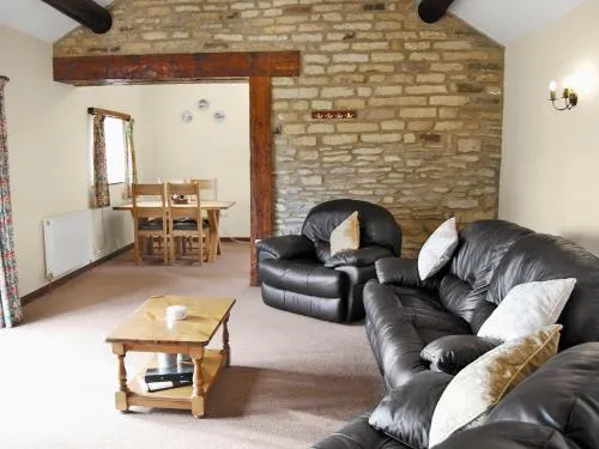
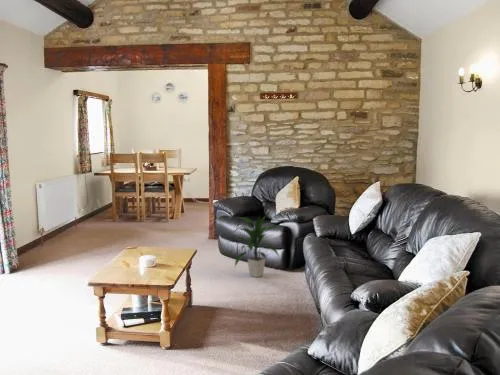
+ indoor plant [234,214,280,278]
